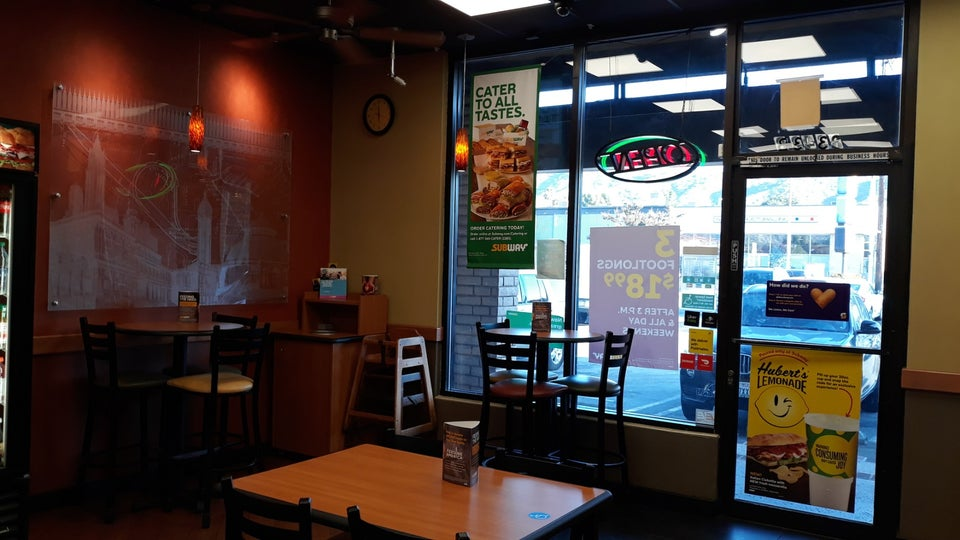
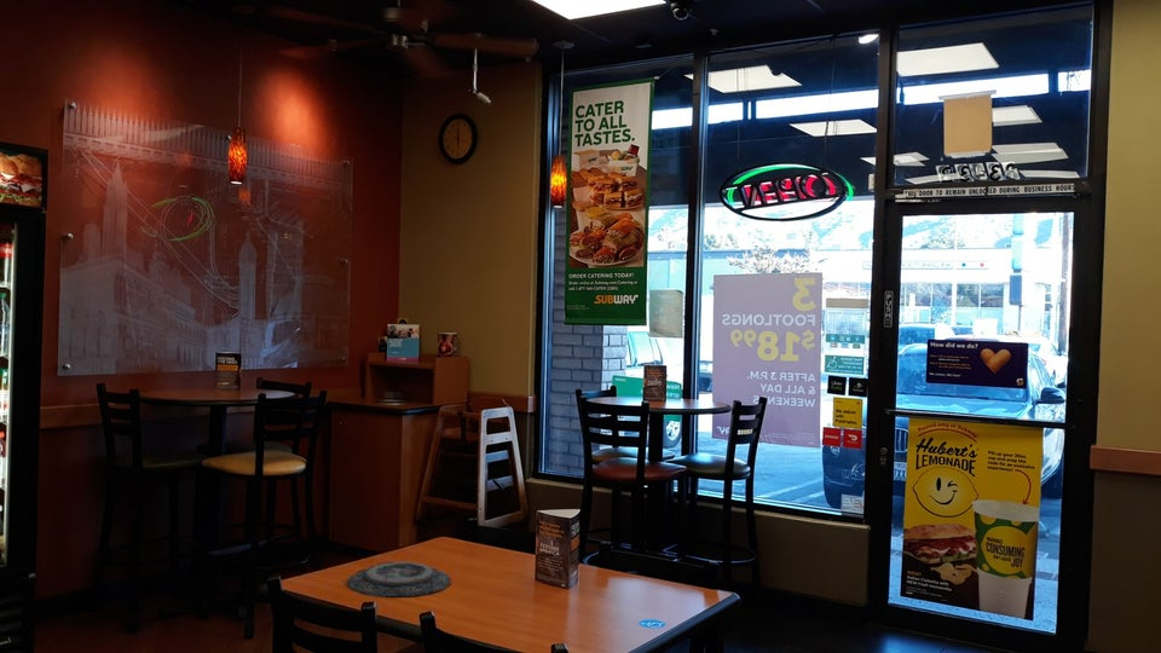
+ plate [346,561,452,599]
